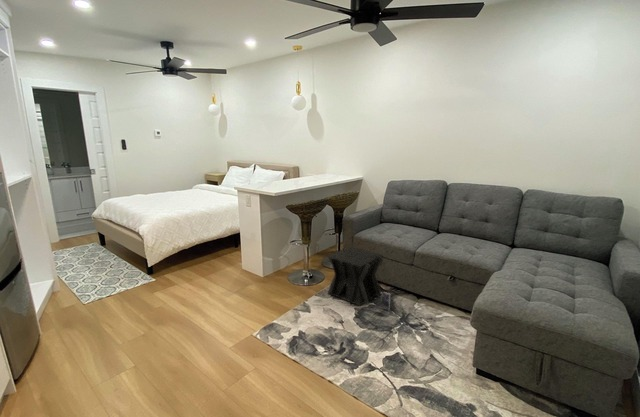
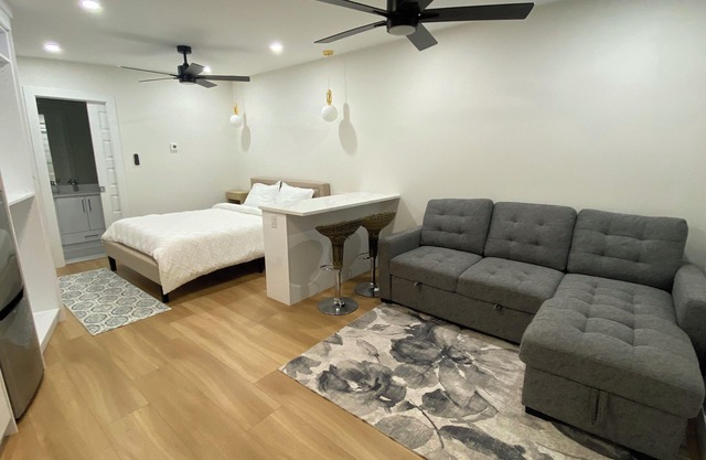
- side table [327,246,392,312]
